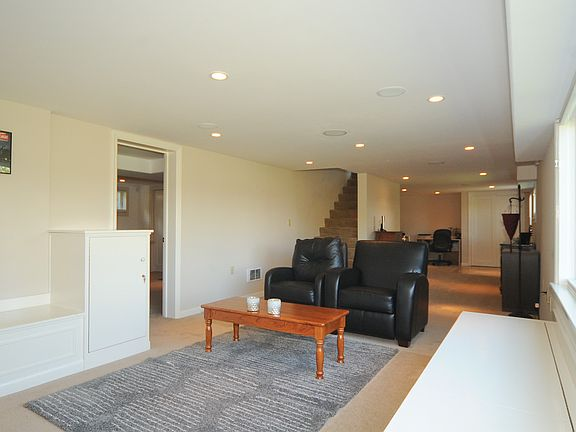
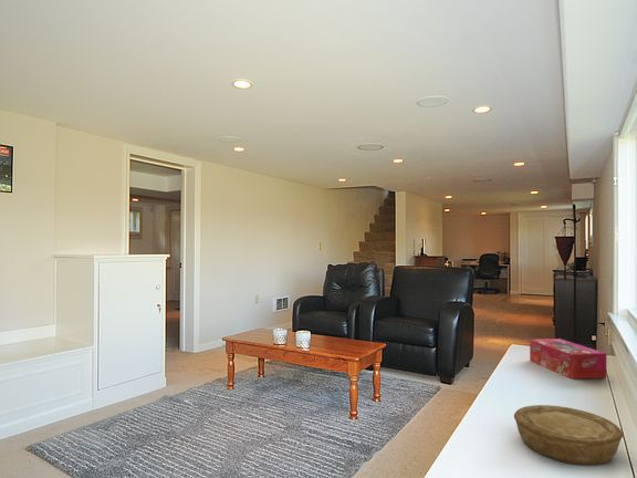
+ tissue box [529,337,608,381]
+ bowl [513,404,624,467]
